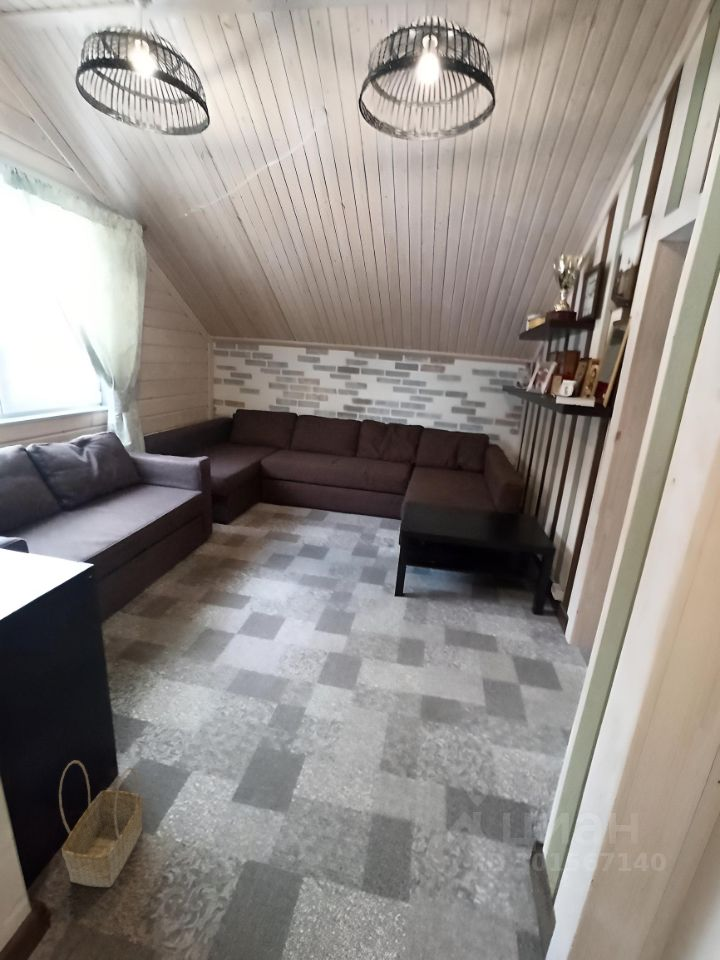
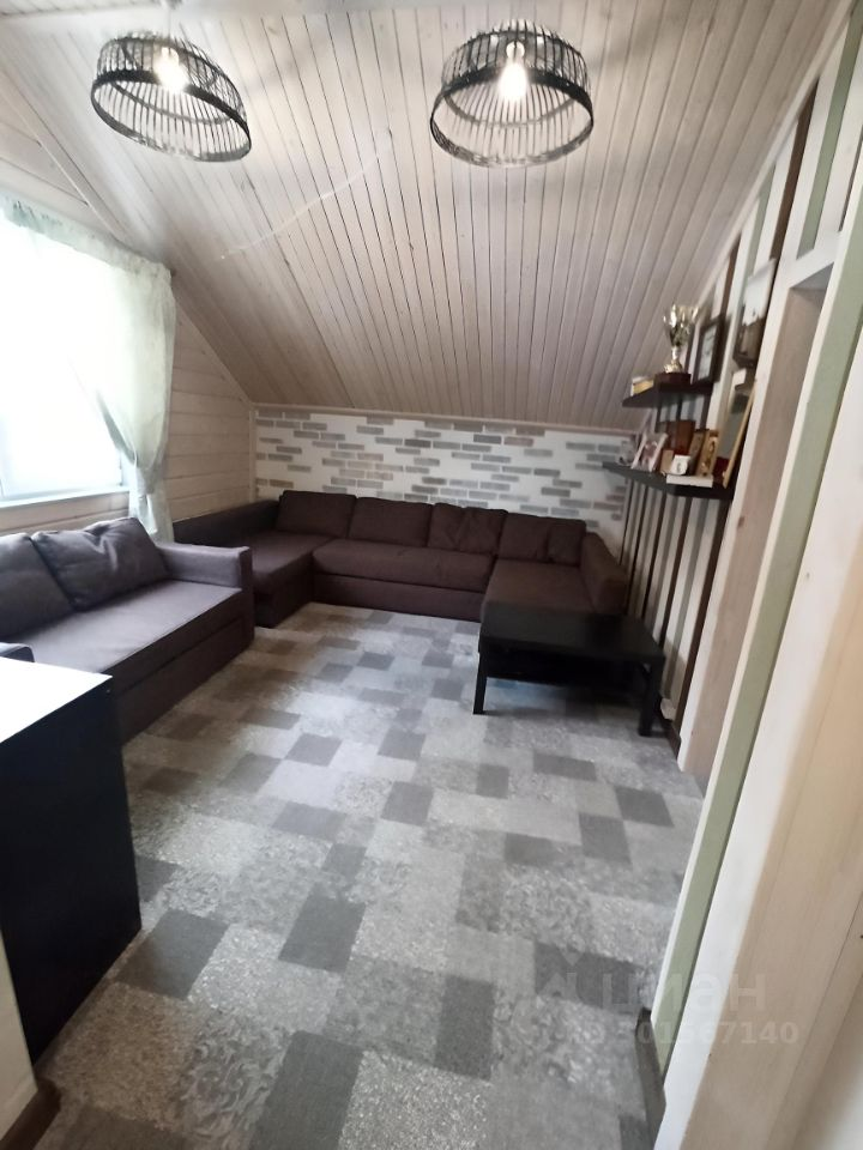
- basket [58,760,143,888]
